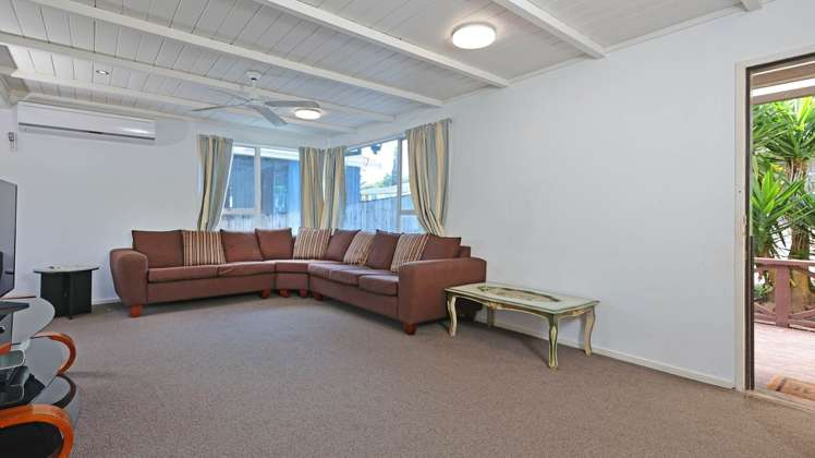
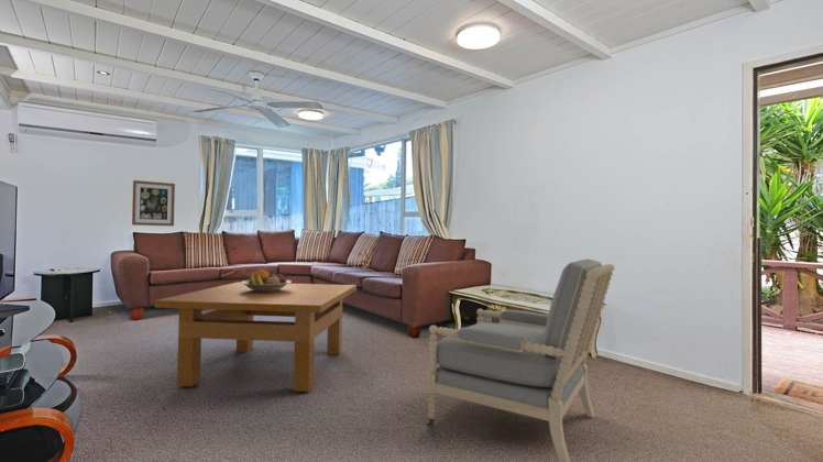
+ fruit bowl [240,268,293,292]
+ armchair [425,257,615,462]
+ table [154,280,358,393]
+ wall art [131,179,176,227]
